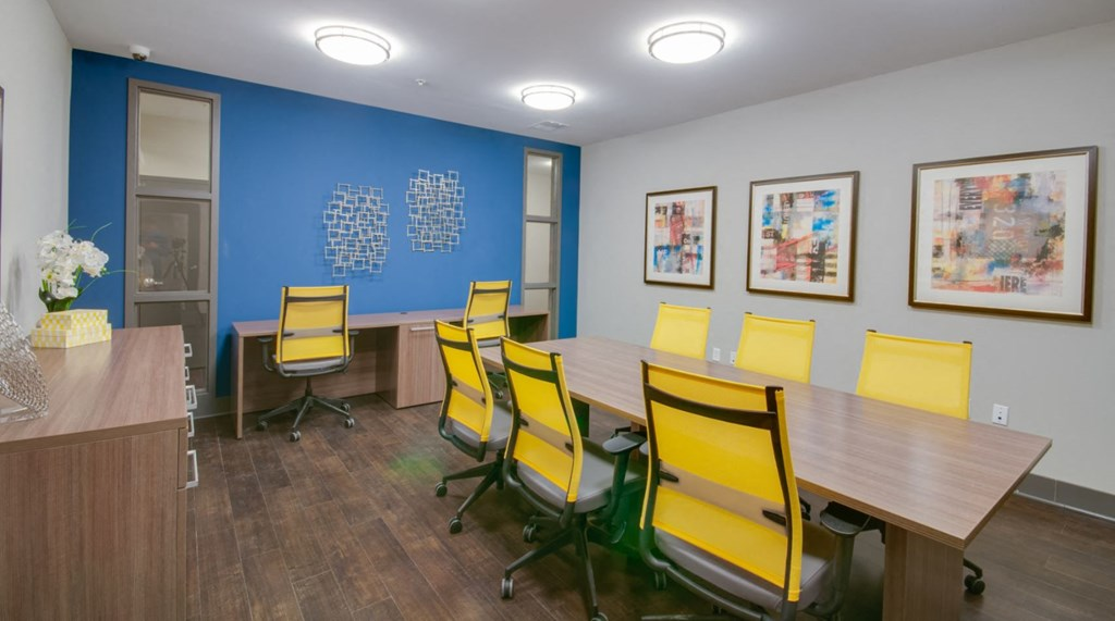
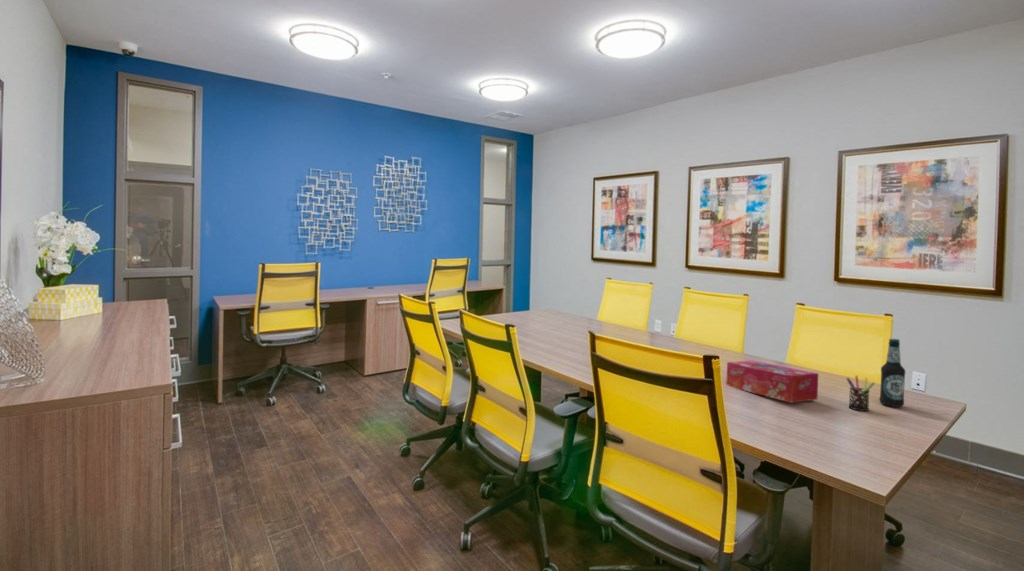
+ bottle [879,338,906,408]
+ pen holder [845,375,876,412]
+ tissue box [725,360,819,404]
